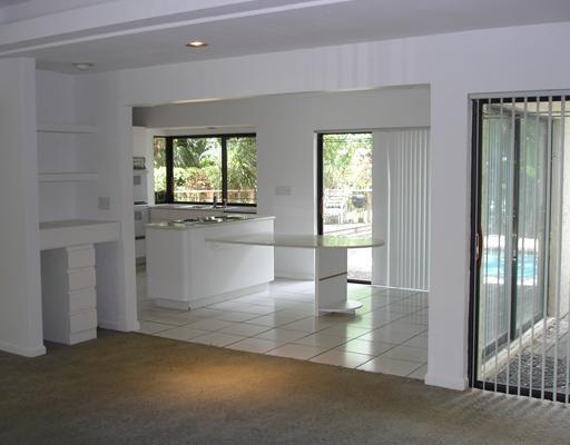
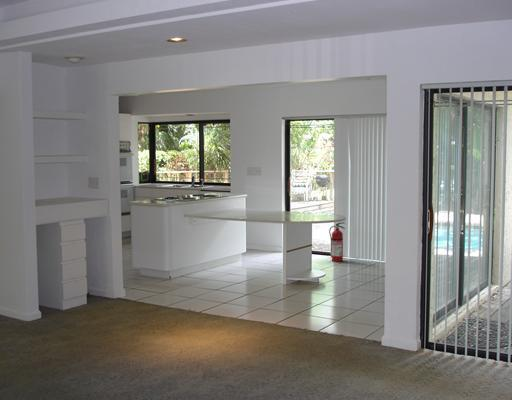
+ fire extinguisher [328,221,346,262]
